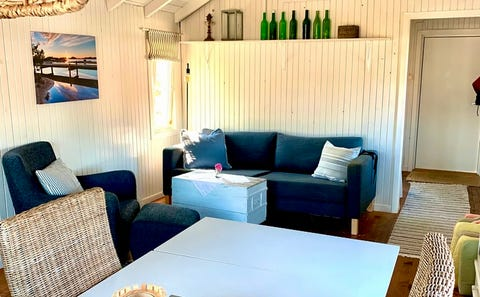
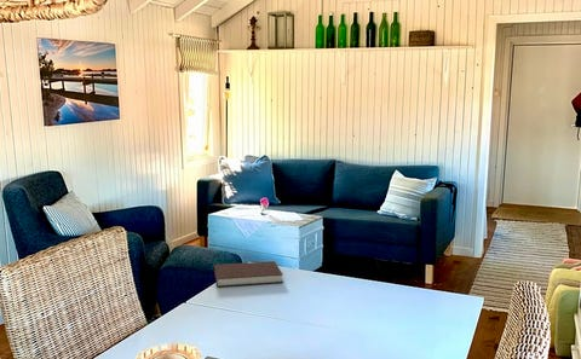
+ notebook [213,260,284,288]
